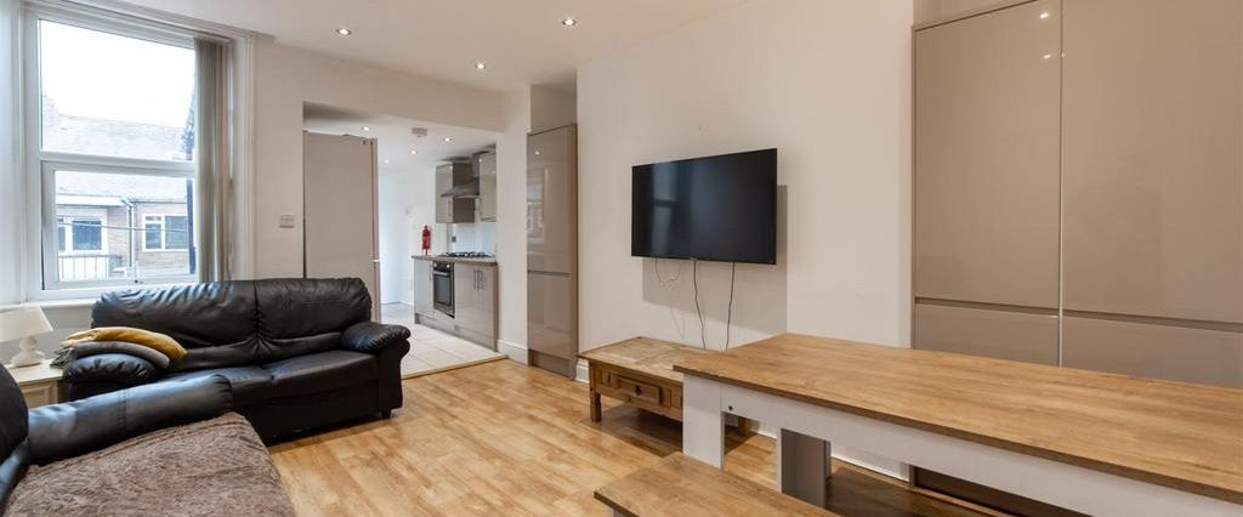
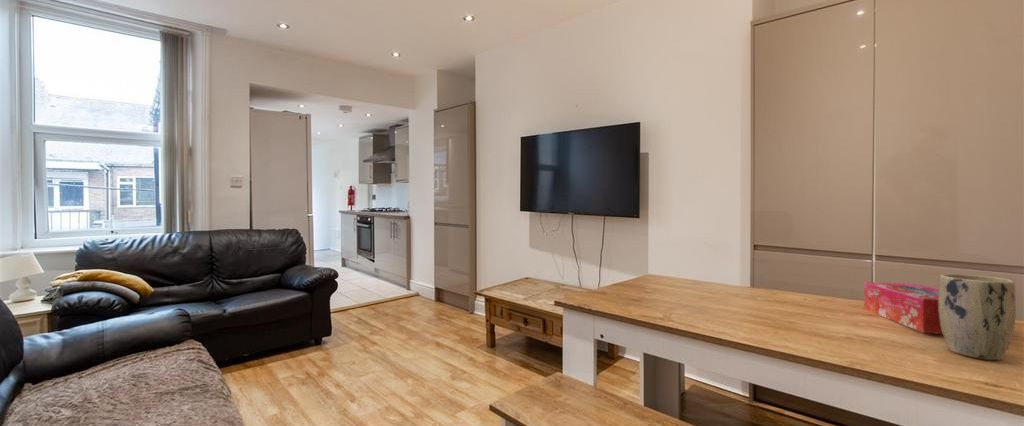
+ tissue box [863,281,943,335]
+ plant pot [938,273,1017,361]
